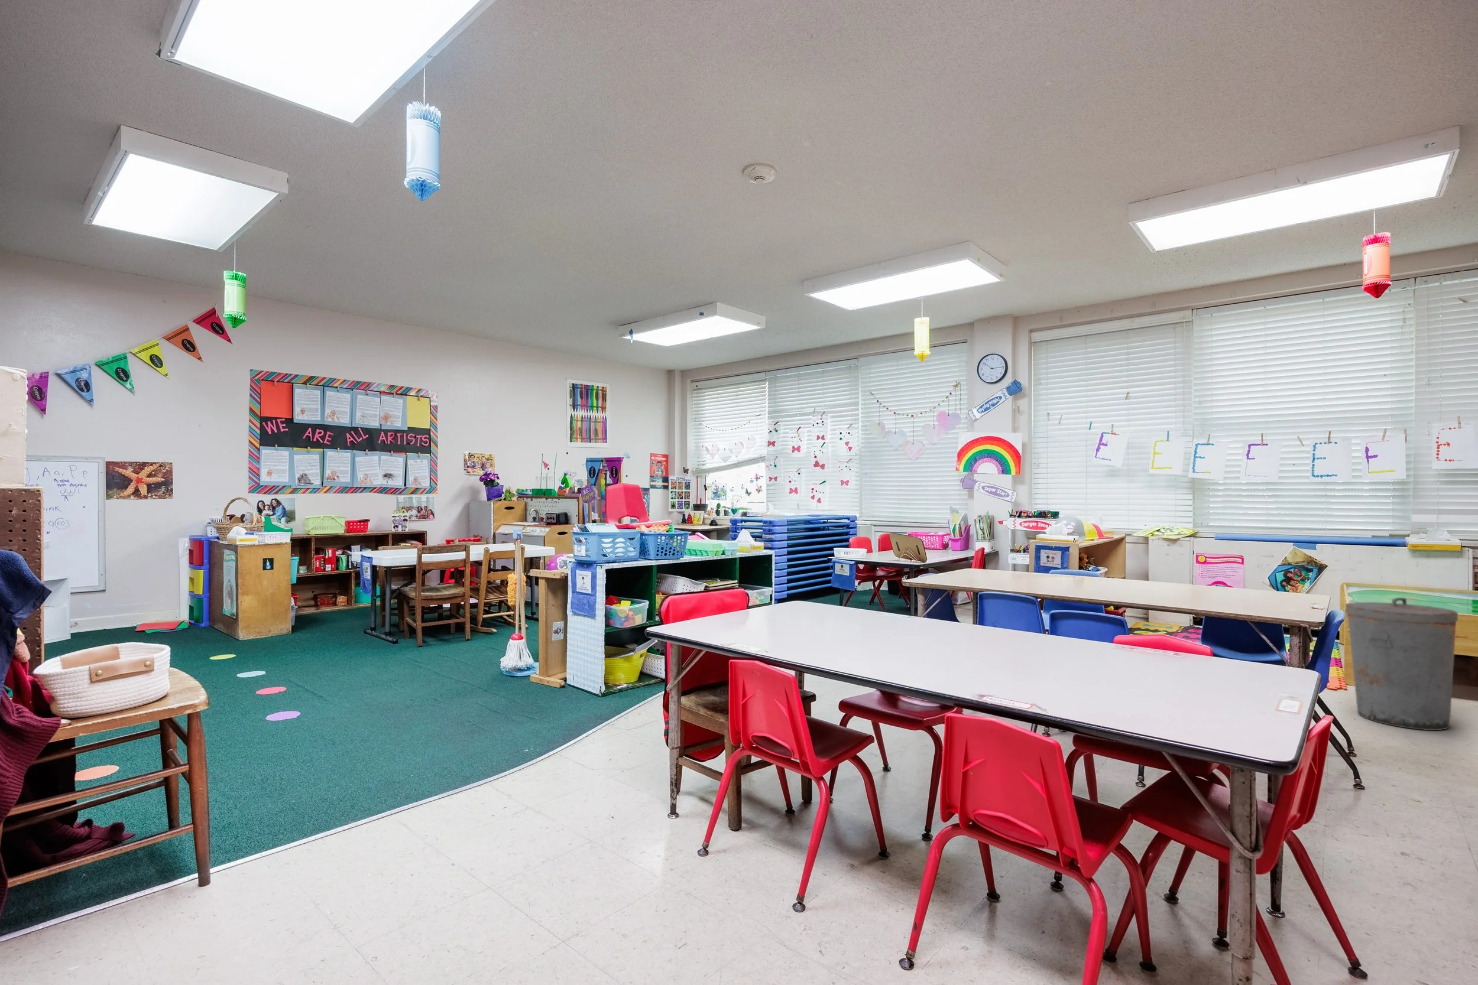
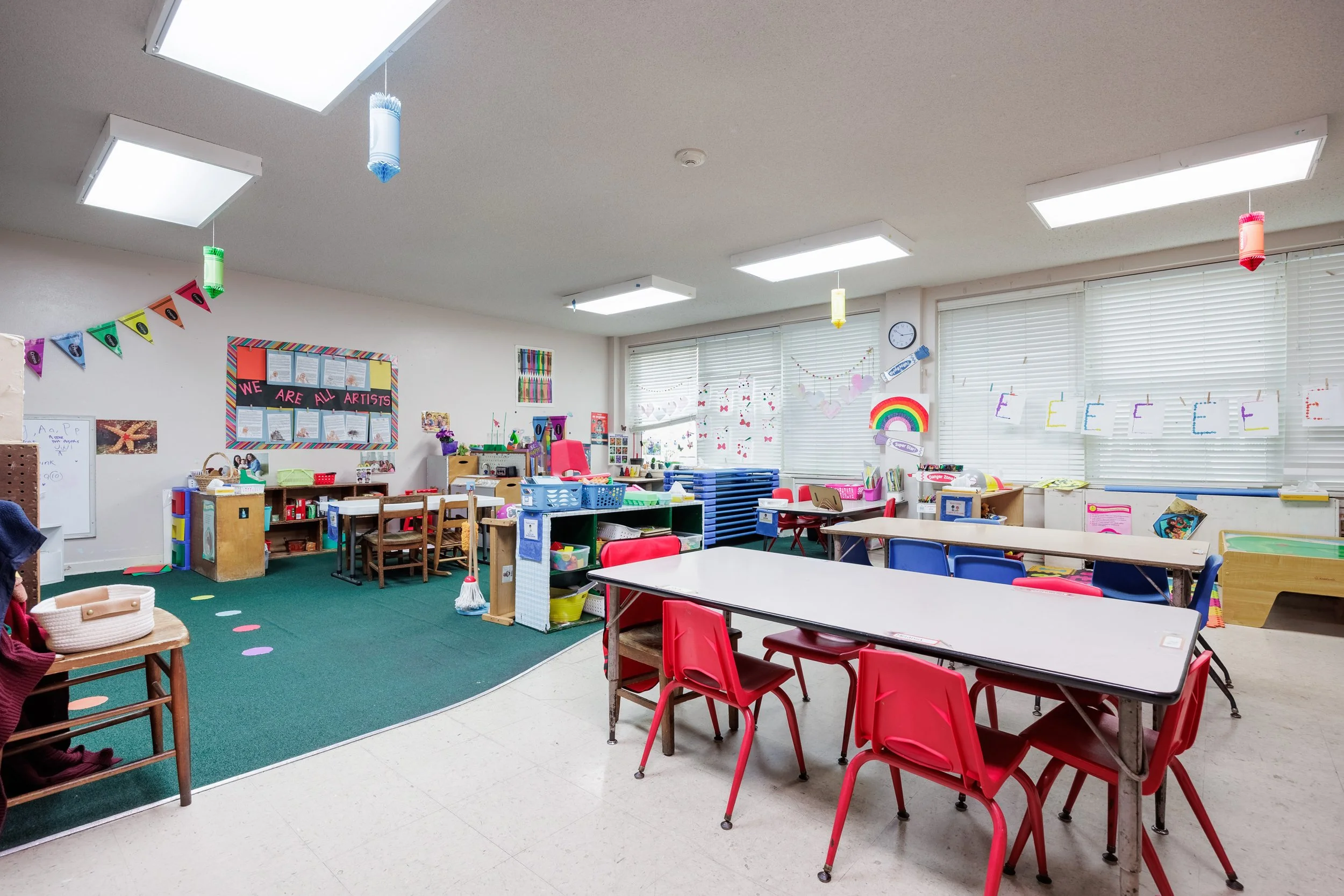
- trash can [1345,597,1458,731]
